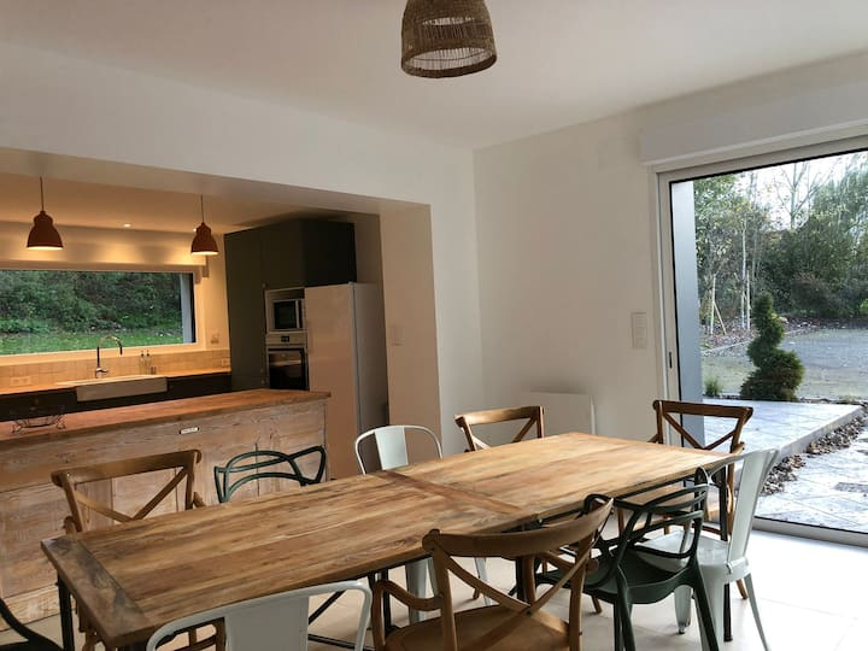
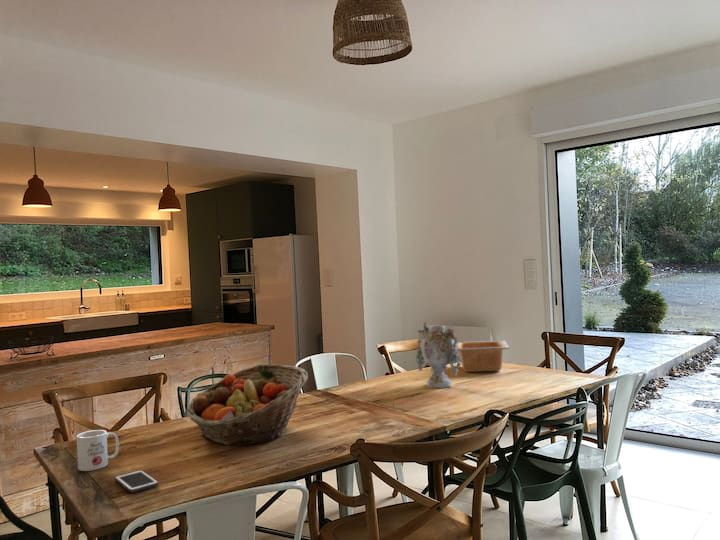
+ vase [415,321,462,389]
+ cell phone [114,469,160,494]
+ fruit basket [186,363,309,446]
+ serving bowl [456,339,510,373]
+ mug [76,429,120,472]
